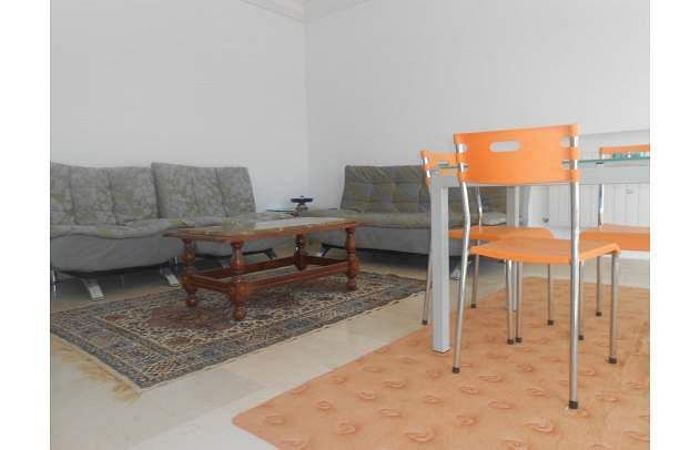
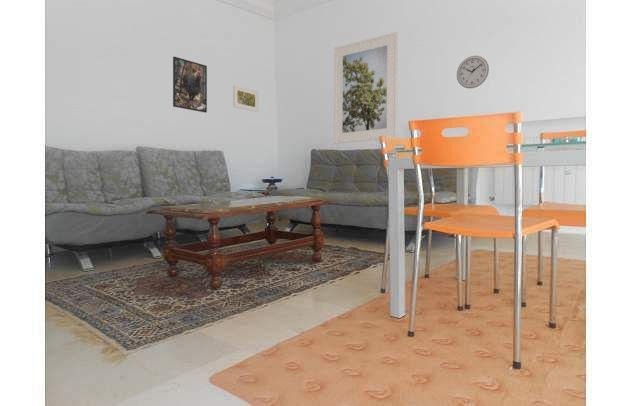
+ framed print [232,84,259,113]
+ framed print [172,56,208,114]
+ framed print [333,31,399,145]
+ wall clock [456,55,490,89]
